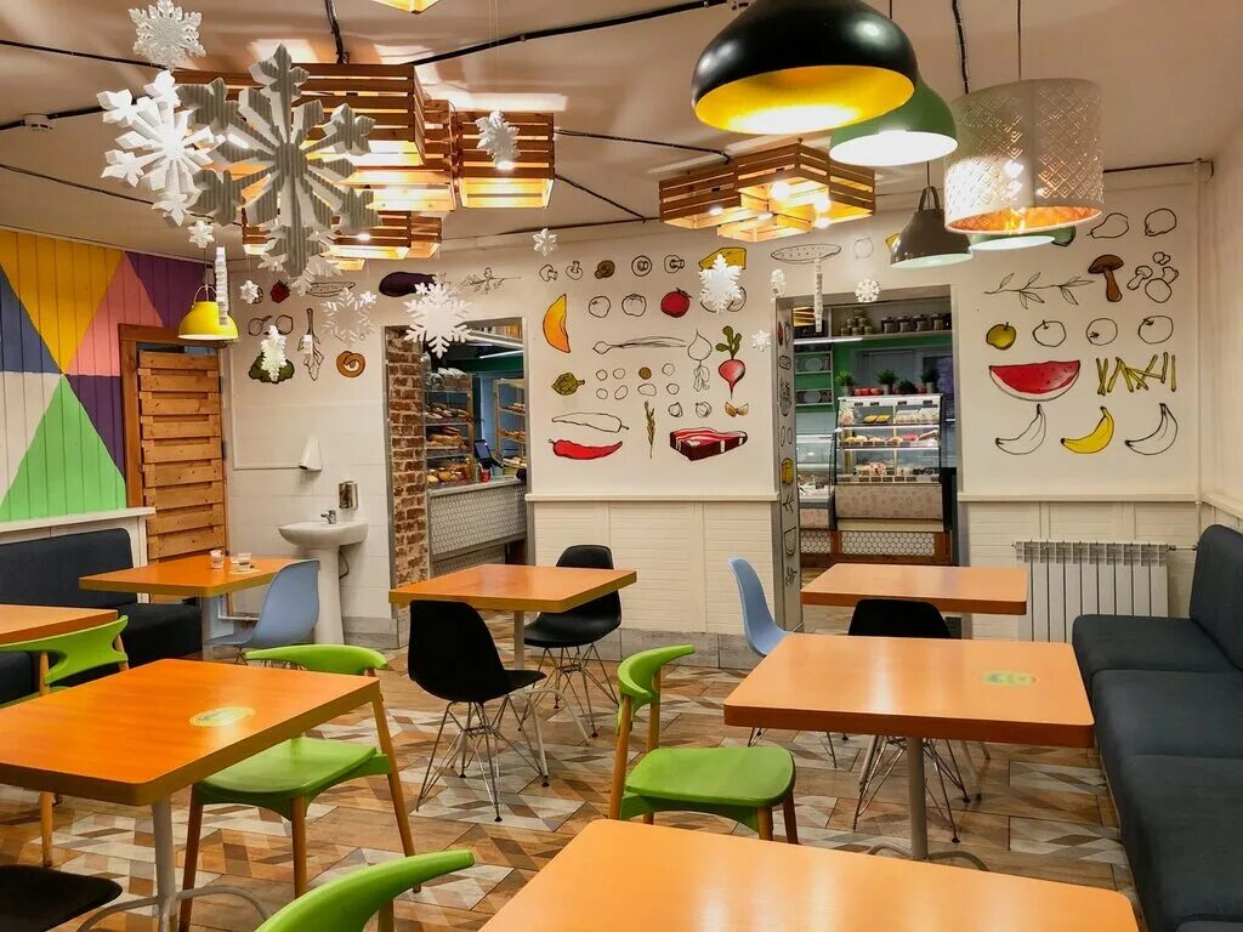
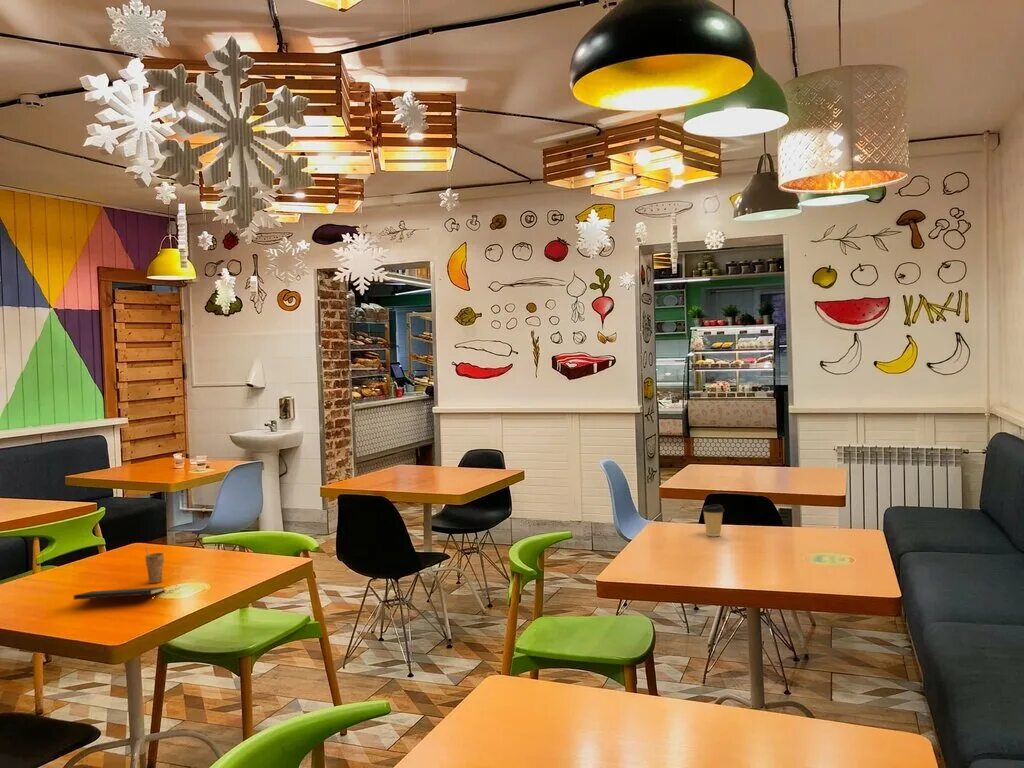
+ cup [144,547,165,584]
+ coffee cup [701,503,725,537]
+ notepad [73,586,166,605]
